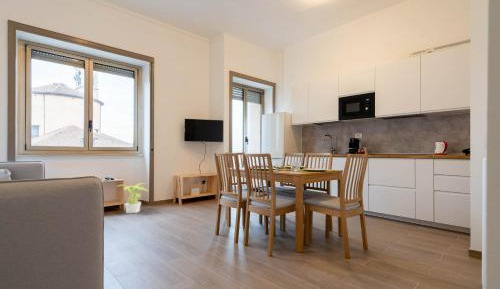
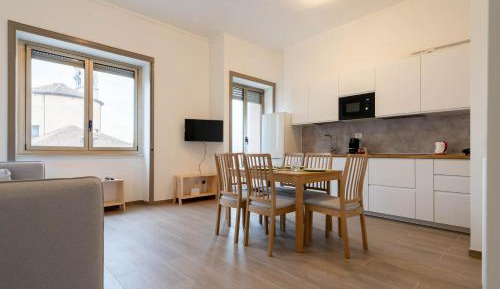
- potted plant [116,182,149,214]
